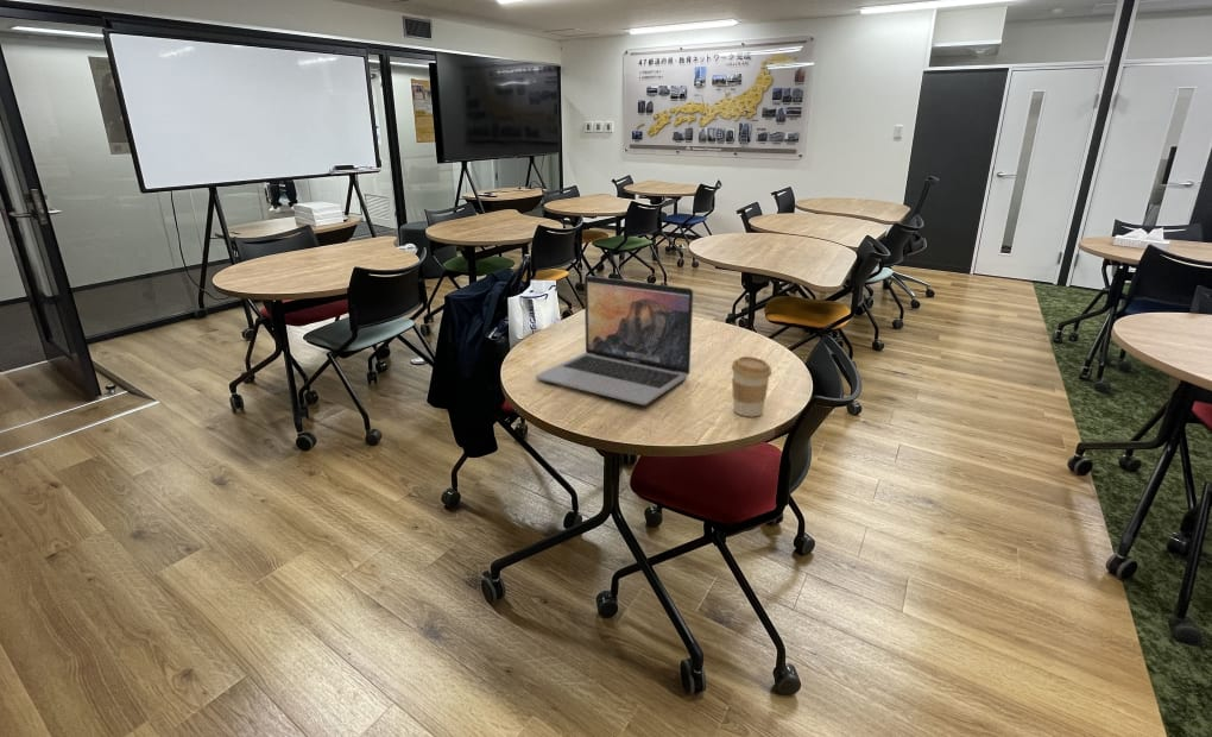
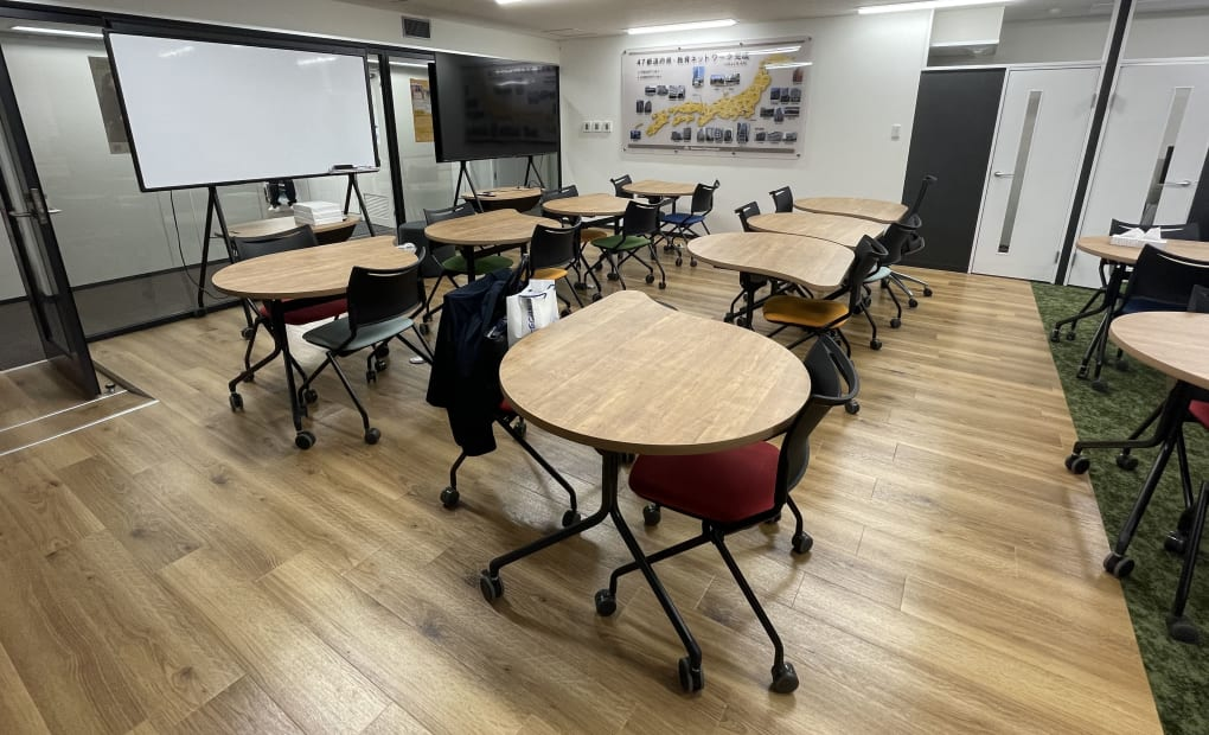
- coffee cup [731,355,772,417]
- laptop [535,275,694,407]
